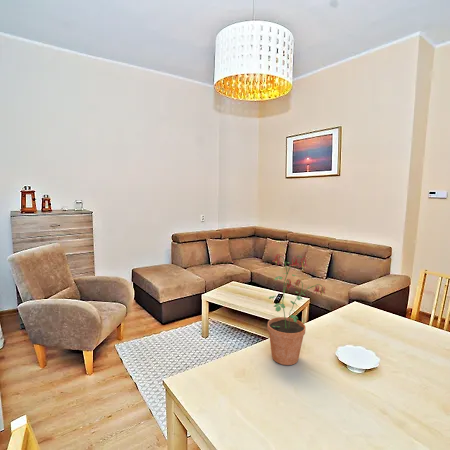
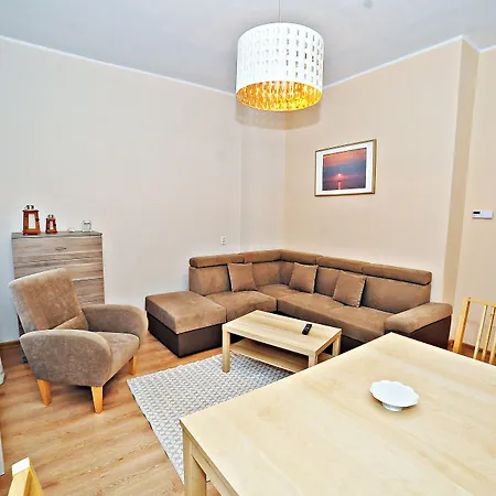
- potted plant [267,253,326,366]
